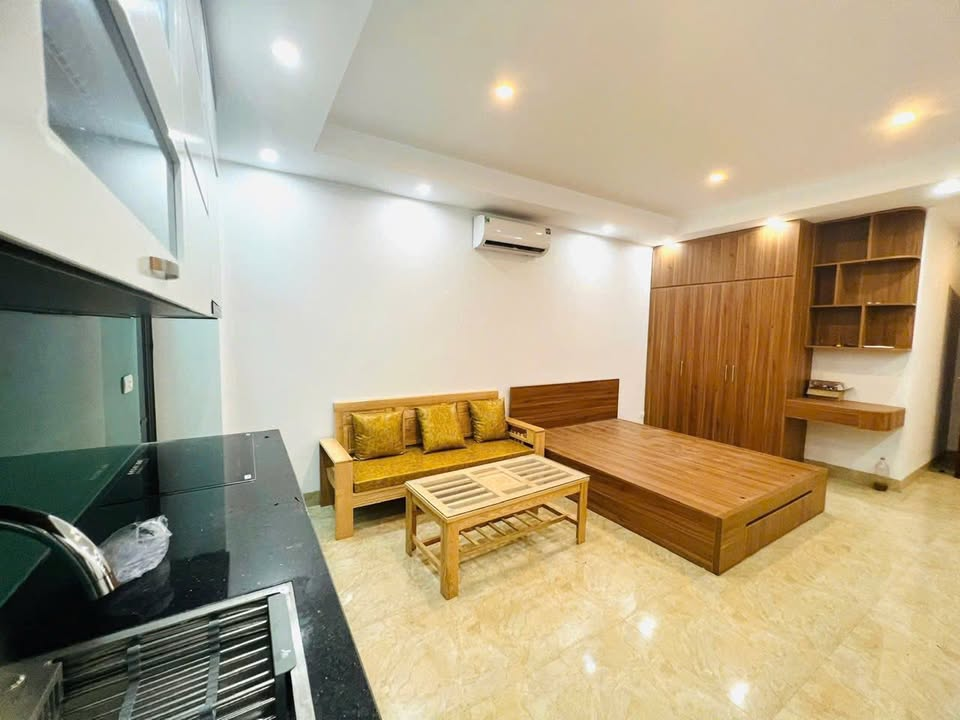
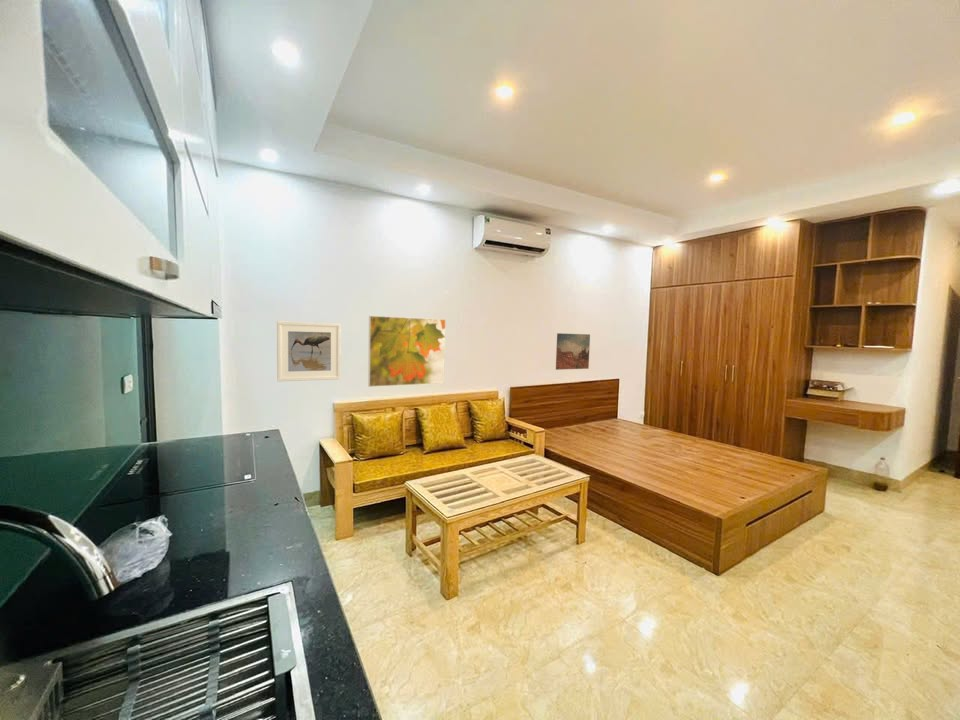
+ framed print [276,320,342,382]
+ wall art [555,332,591,371]
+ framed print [367,315,447,388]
